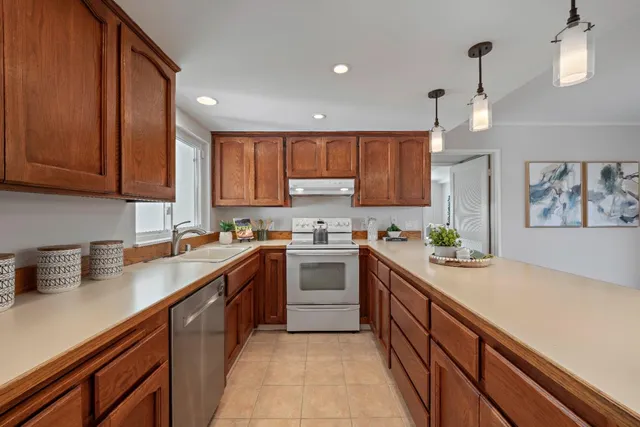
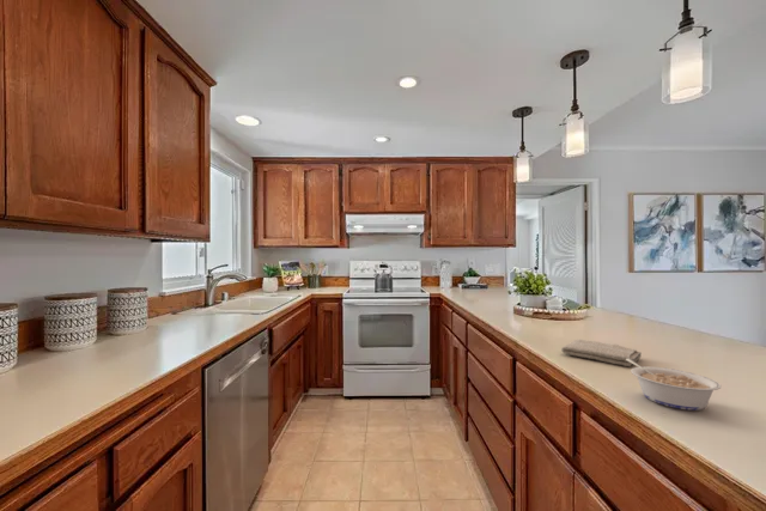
+ legume [626,359,723,412]
+ washcloth [560,339,643,367]
